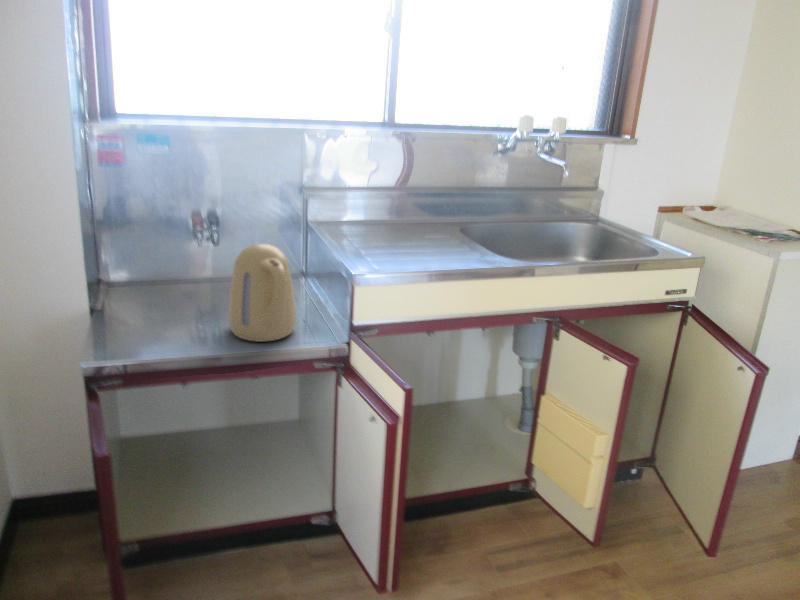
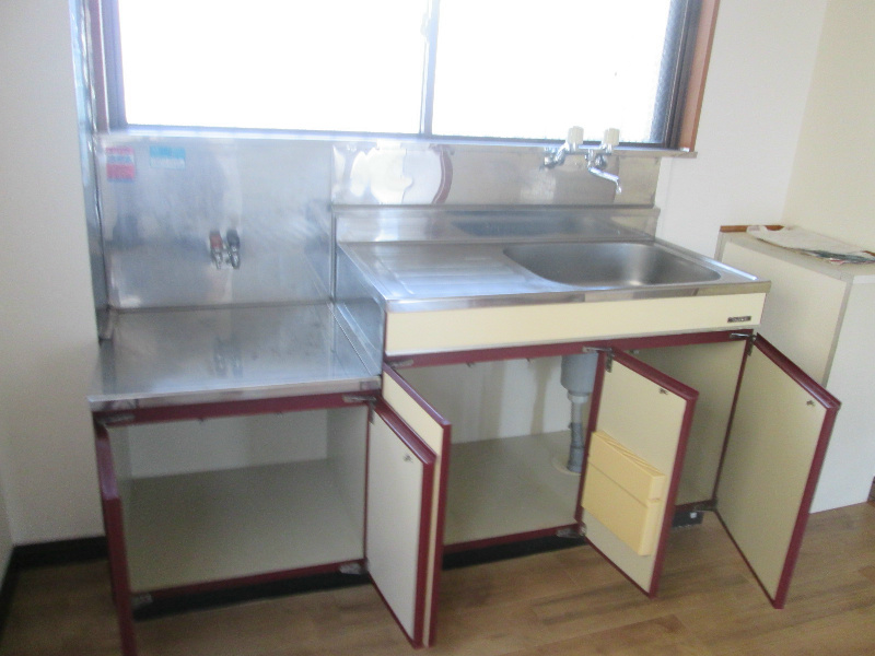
- kettle [228,243,297,343]
